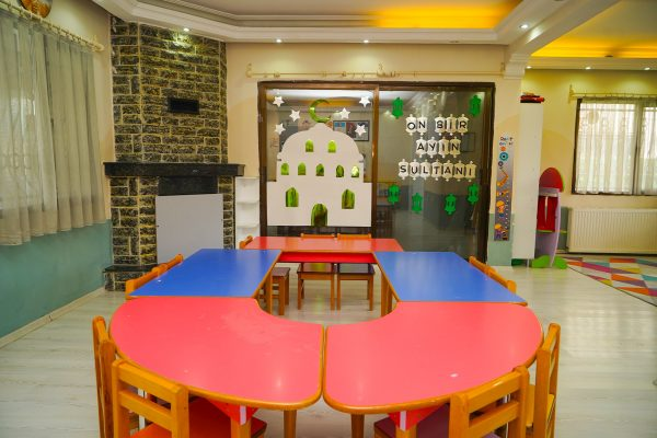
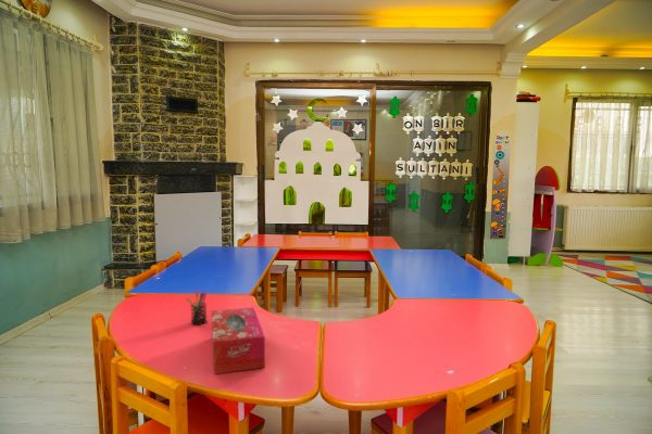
+ tissue box [211,306,266,374]
+ pen holder [185,289,208,326]
